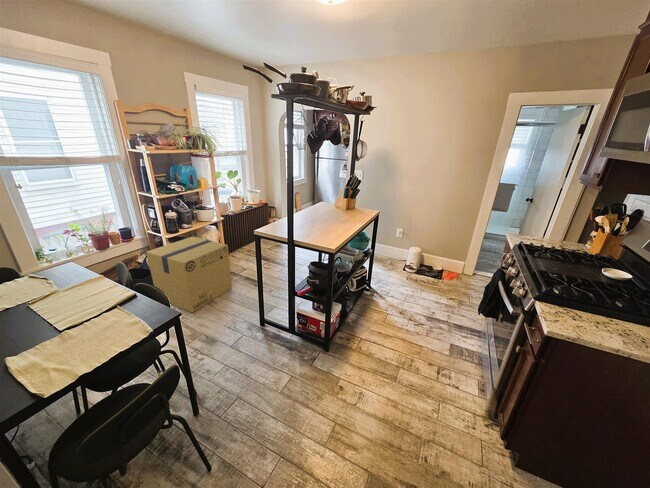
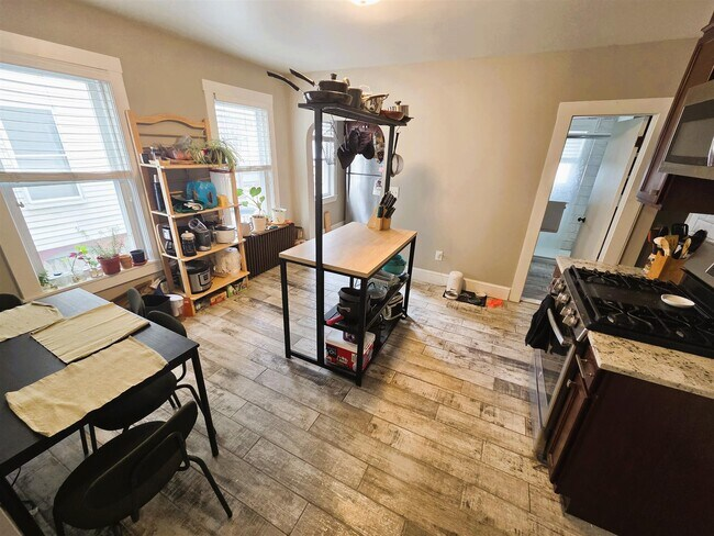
- cardboard box [145,236,233,313]
